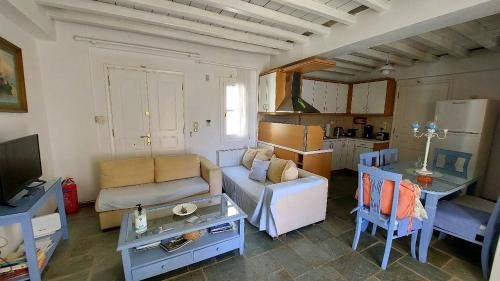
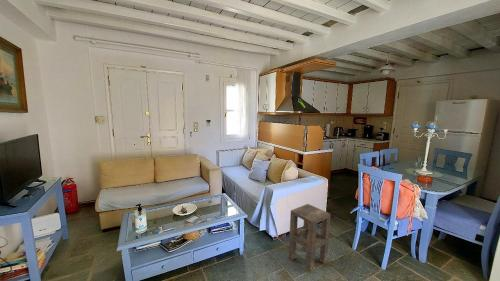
+ side table [288,203,331,274]
